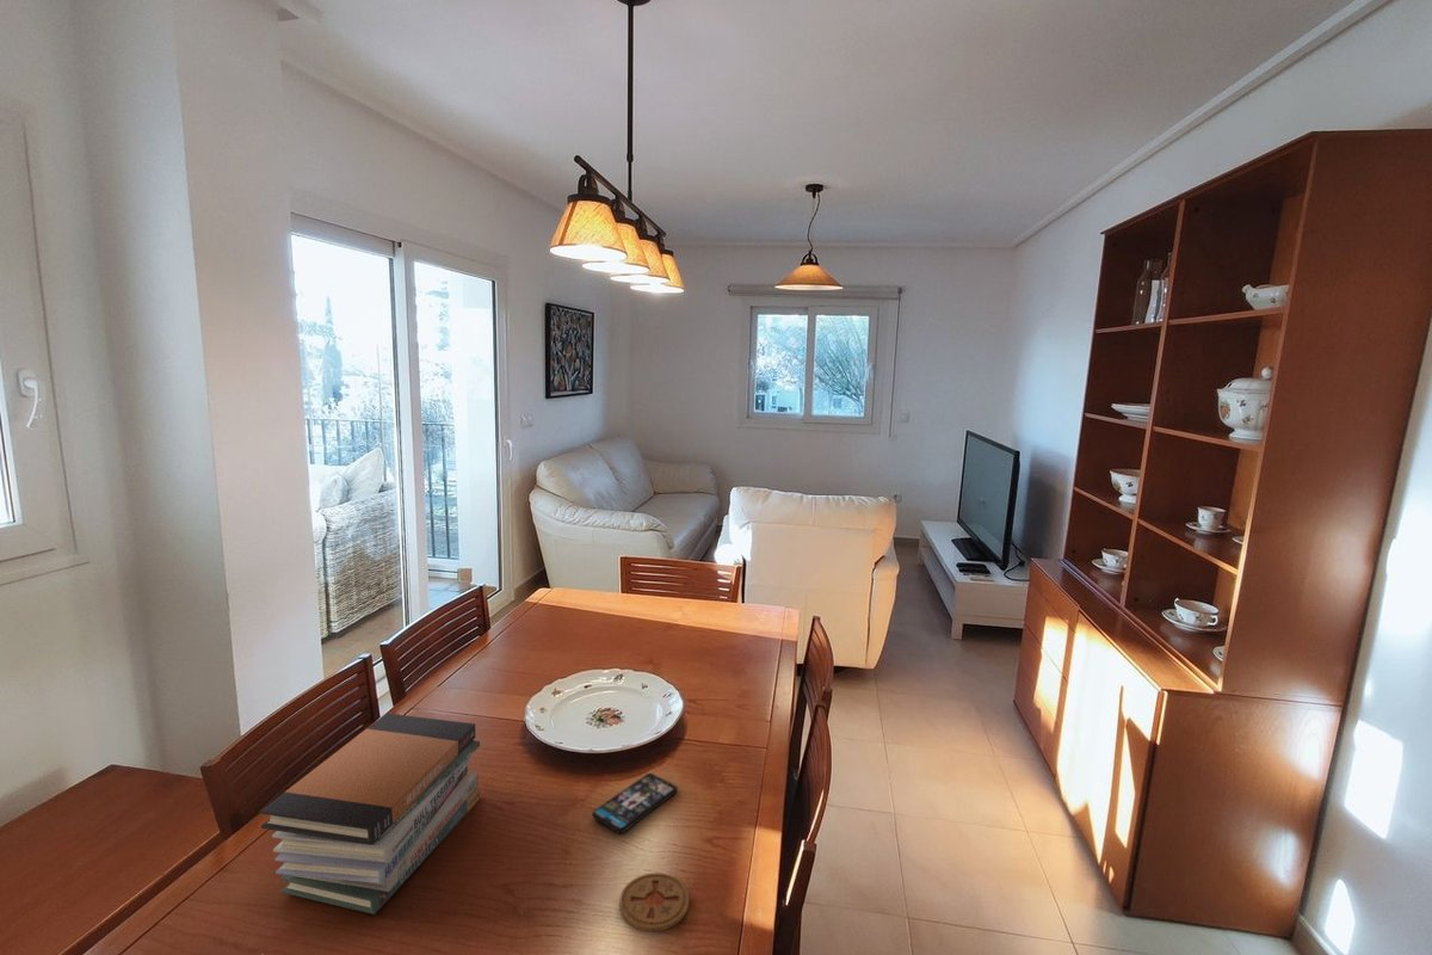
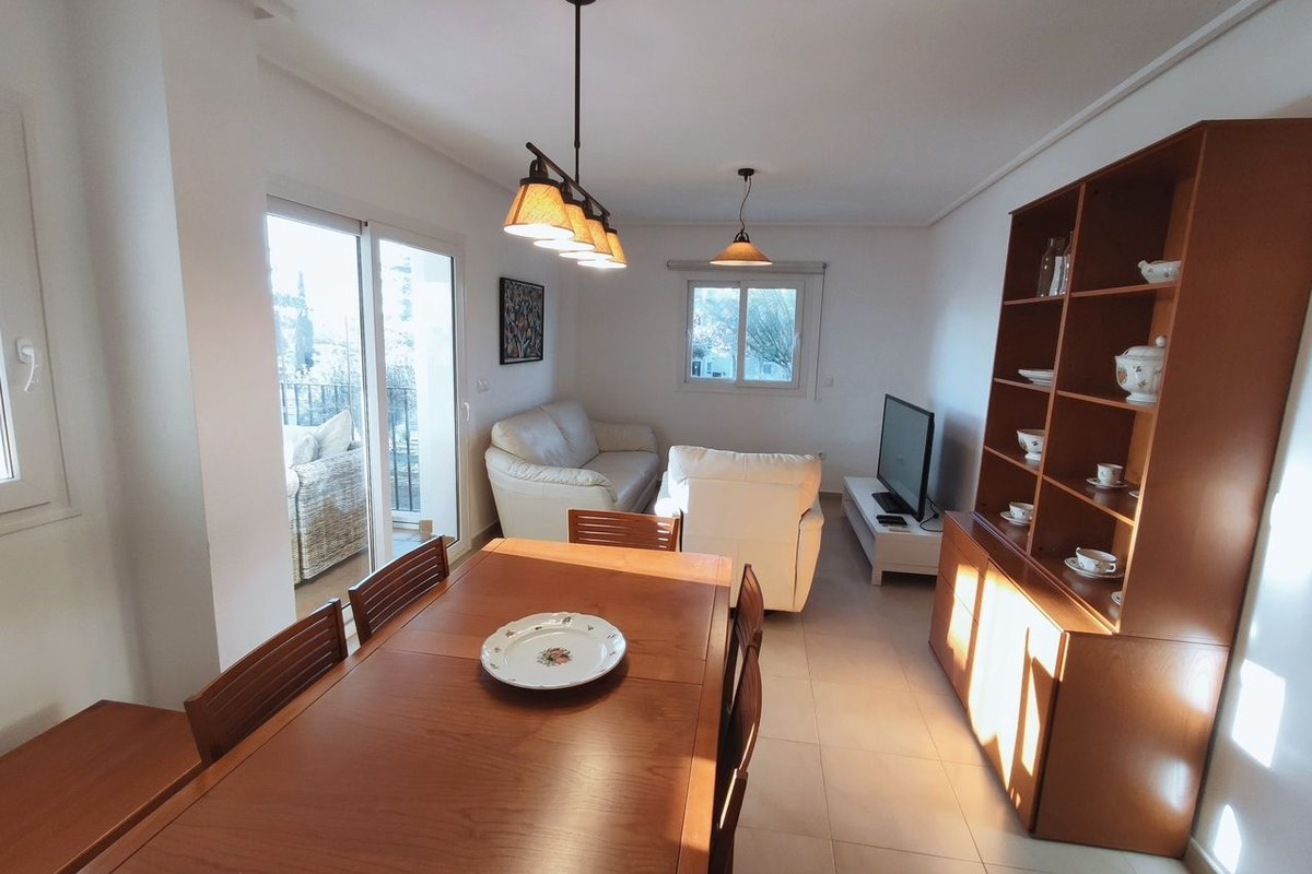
- smartphone [591,772,678,834]
- book stack [259,713,481,916]
- coaster [618,871,691,932]
